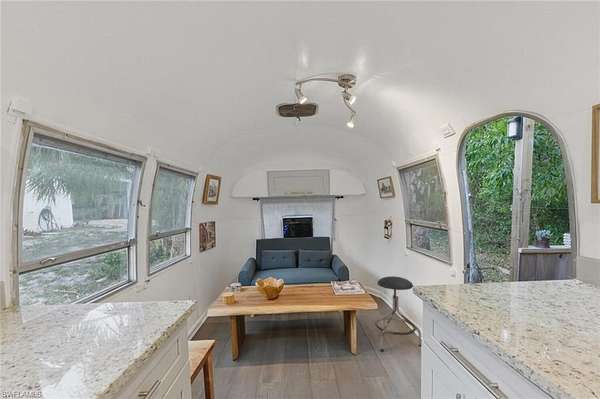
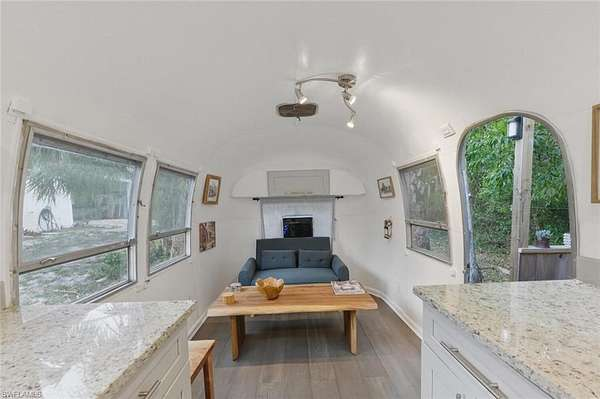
- stool [374,275,422,352]
